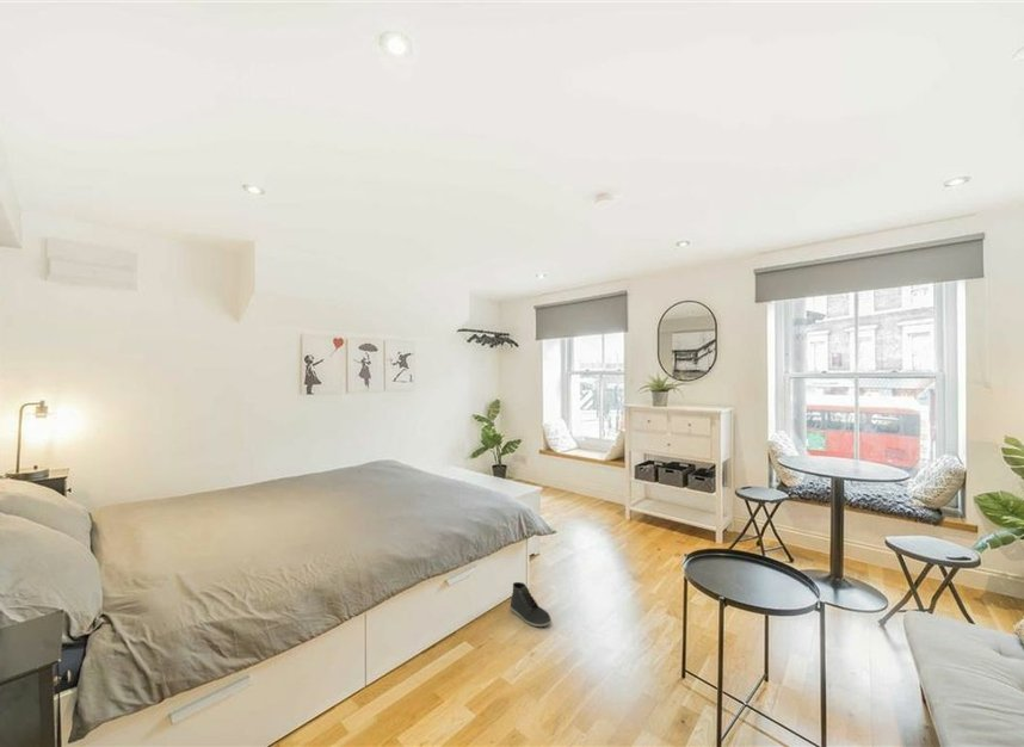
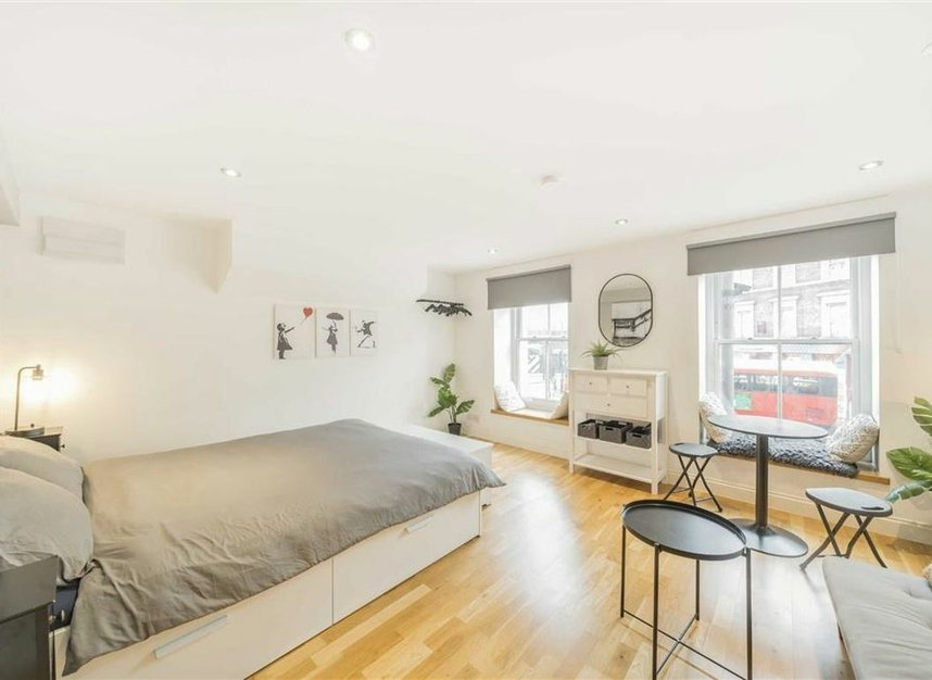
- sneaker [510,581,553,628]
